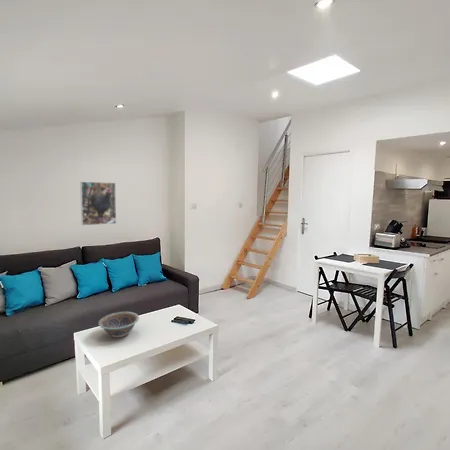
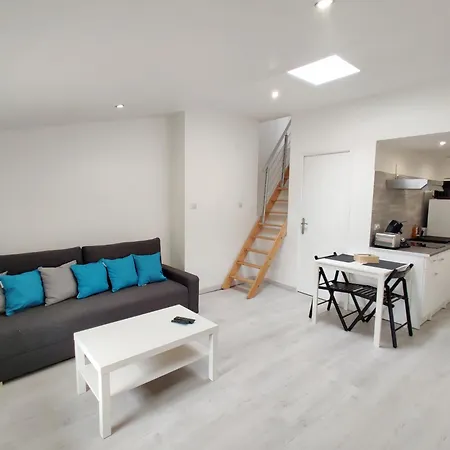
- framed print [79,181,117,226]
- decorative bowl [98,311,140,338]
